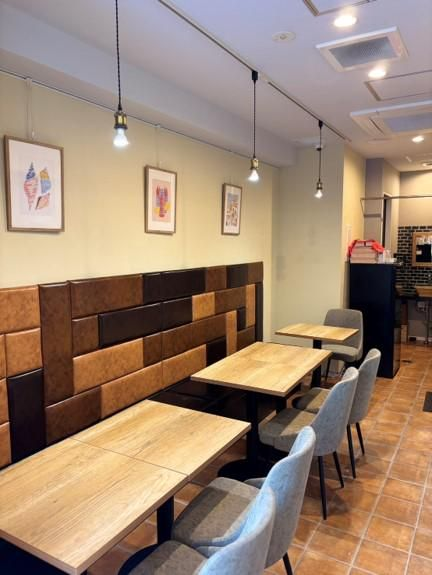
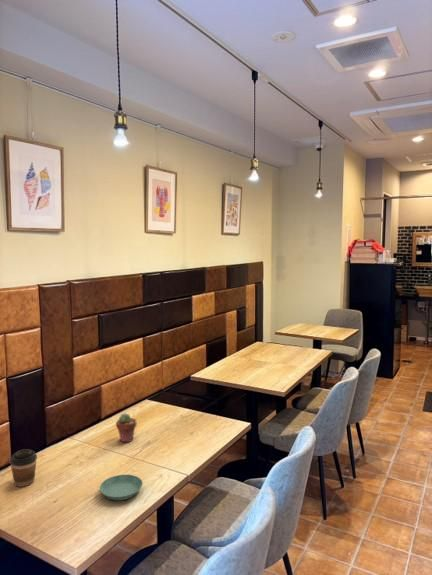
+ potted succulent [115,412,137,443]
+ saucer [99,474,144,501]
+ coffee cup [9,448,38,488]
